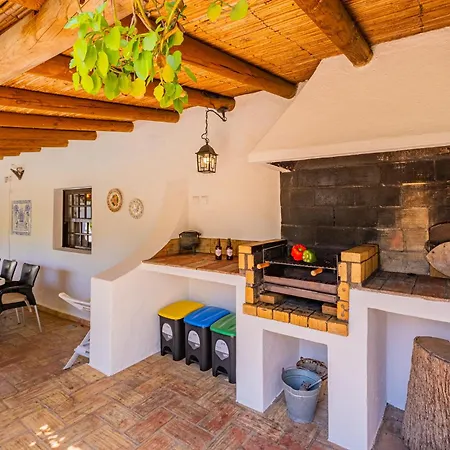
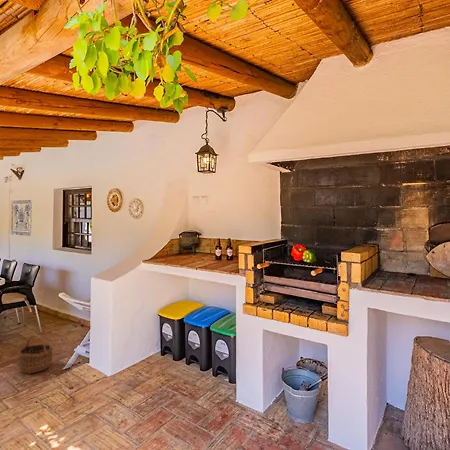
+ wicker basket [17,334,54,375]
